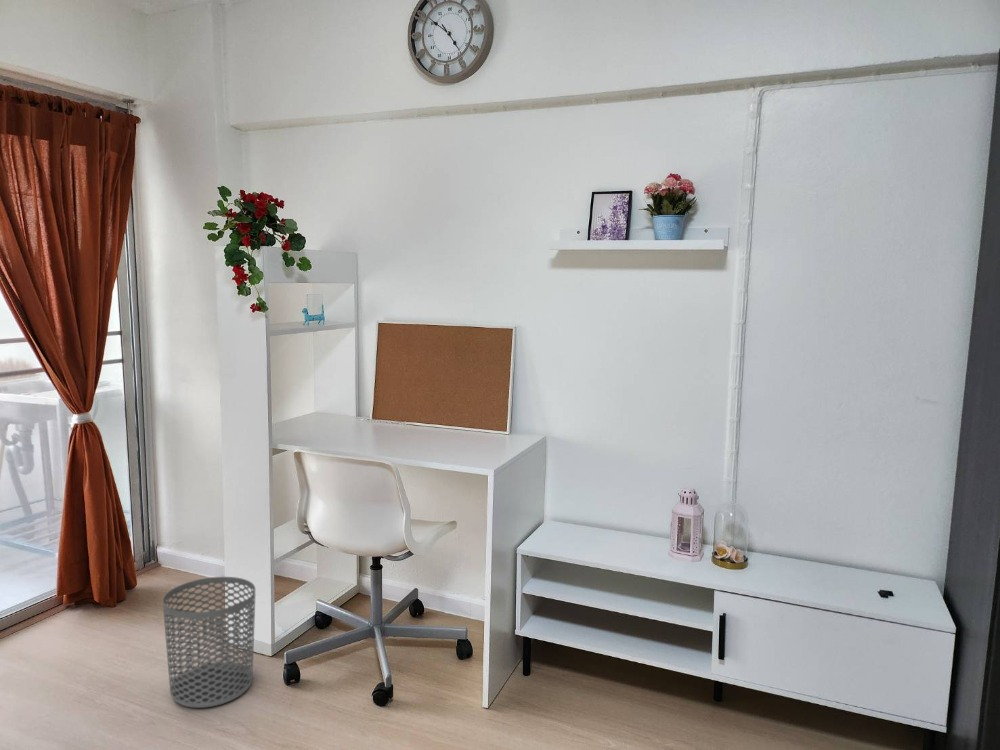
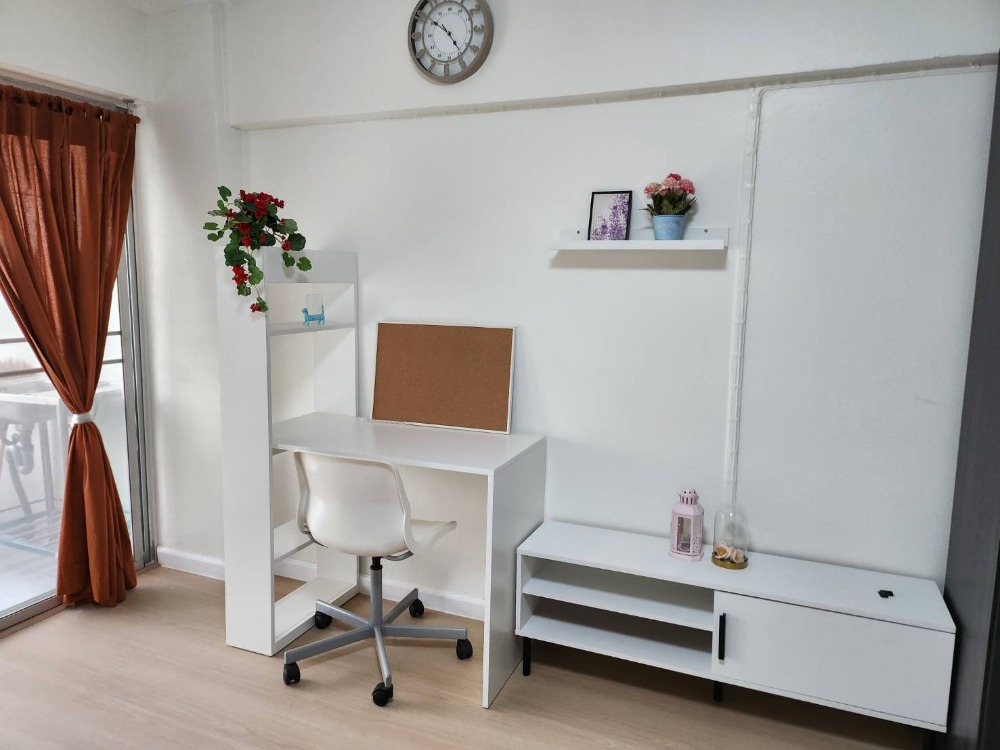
- waste bin [162,576,256,709]
